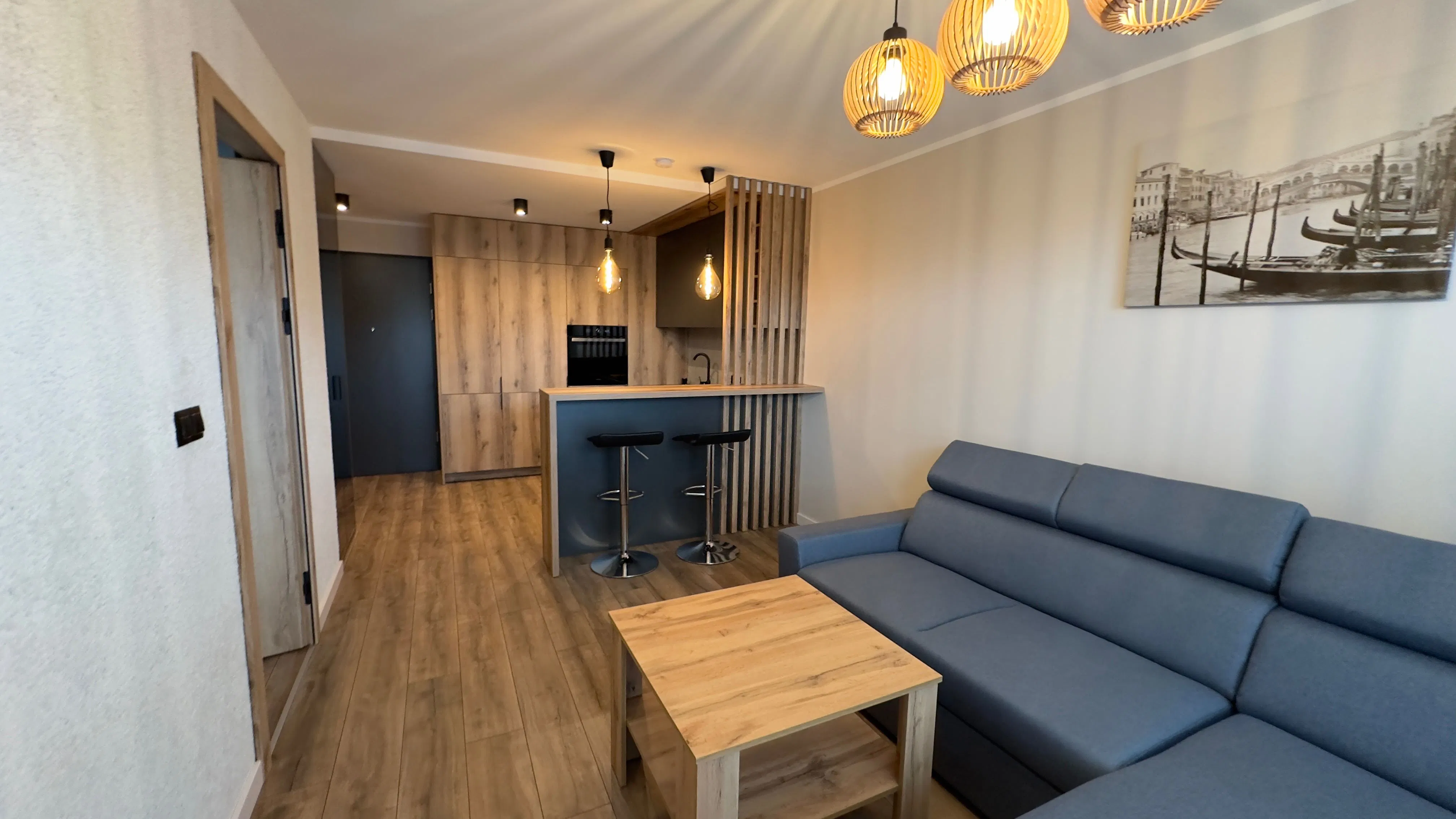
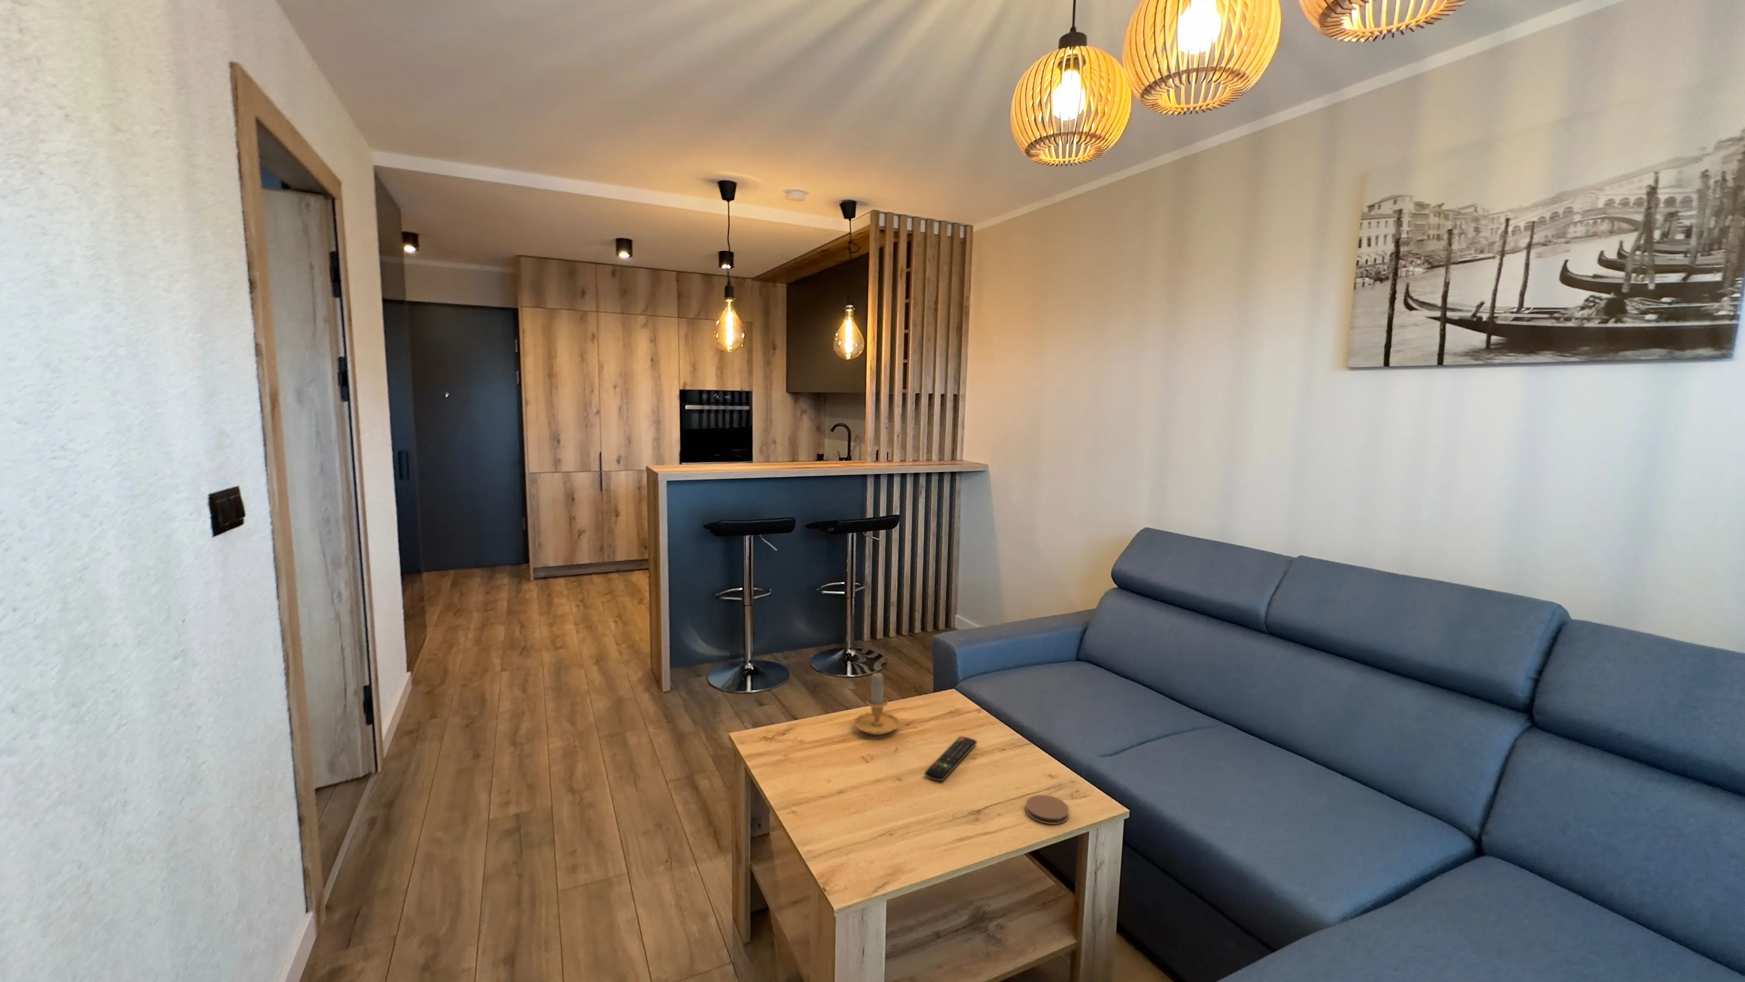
+ coaster [1025,795,1069,825]
+ candle [853,670,900,735]
+ remote control [924,736,978,782]
